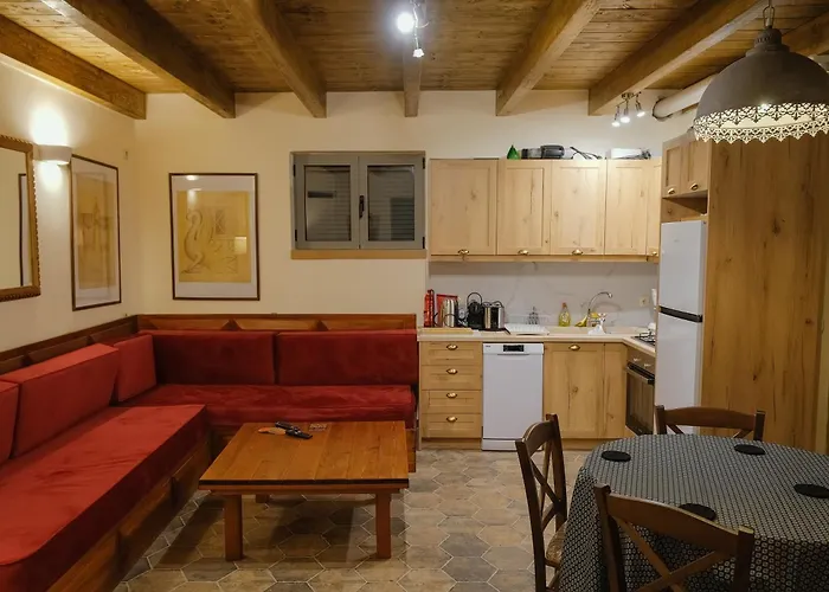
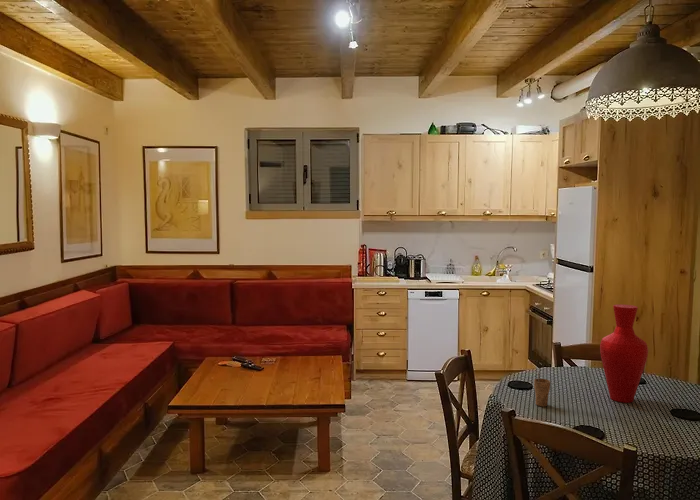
+ vase [599,303,649,404]
+ cup [533,372,551,407]
